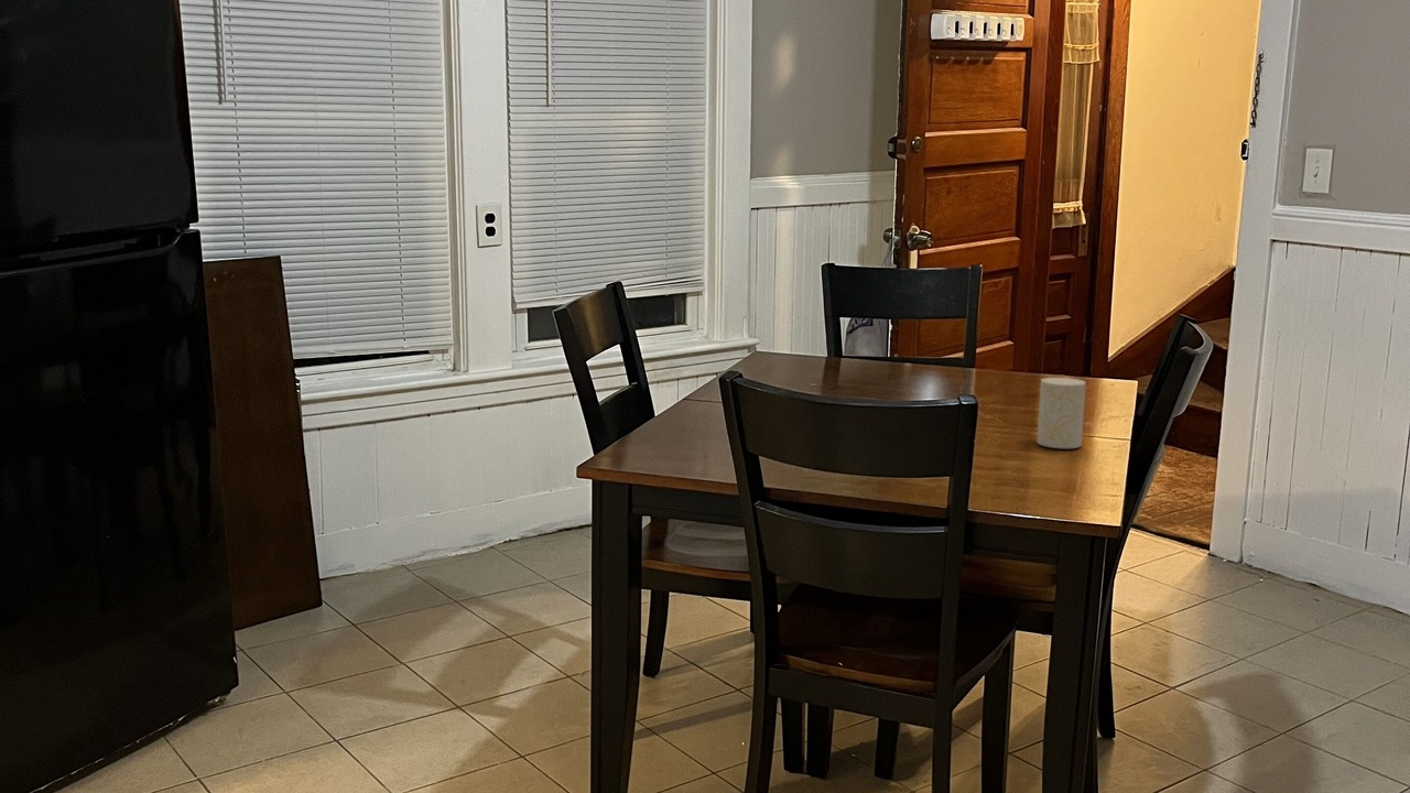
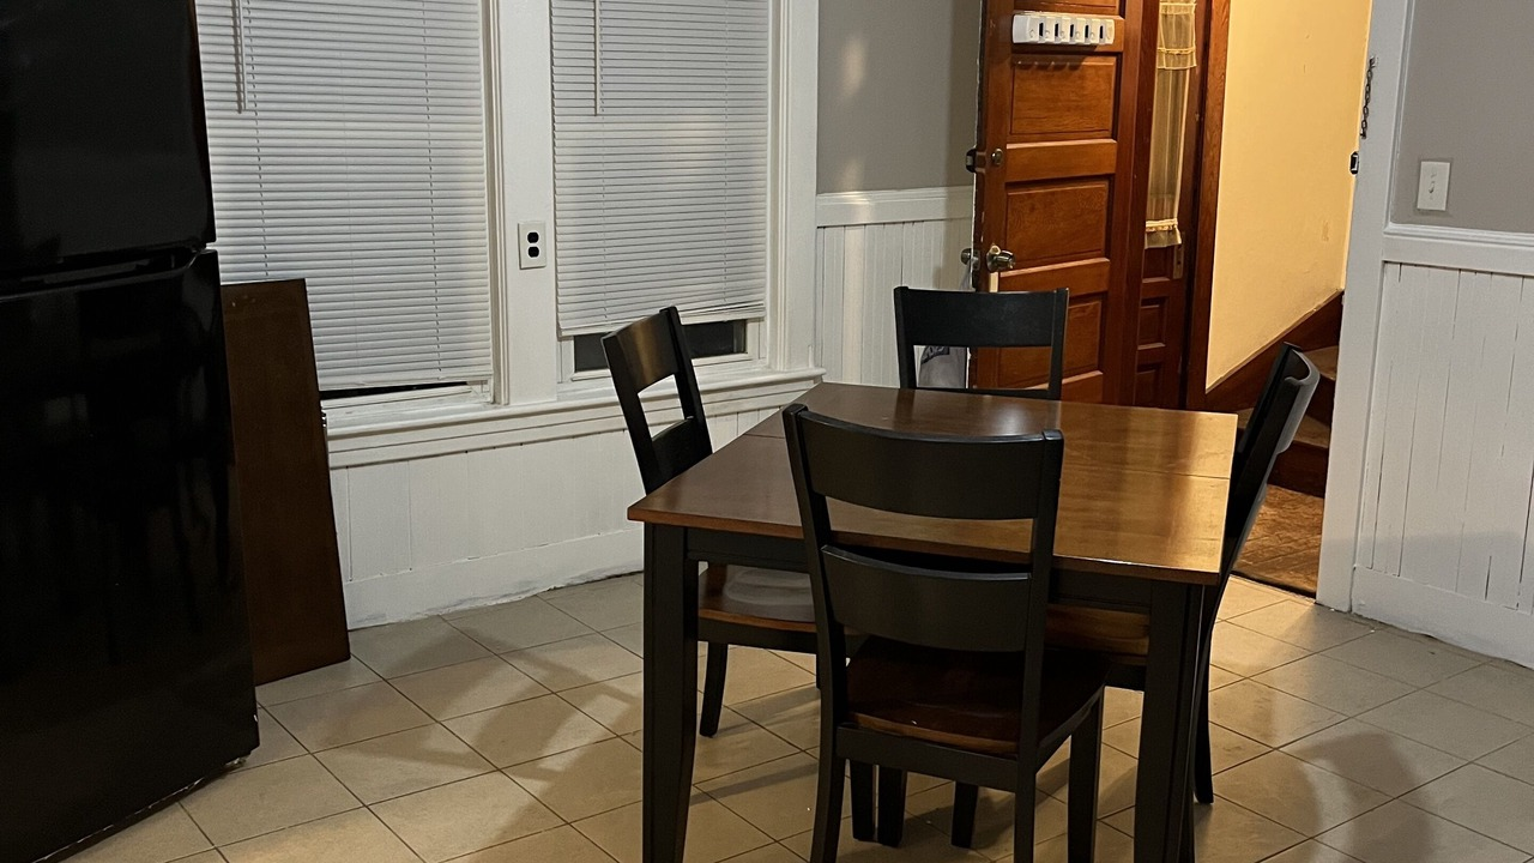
- cup [1035,377,1087,449]
